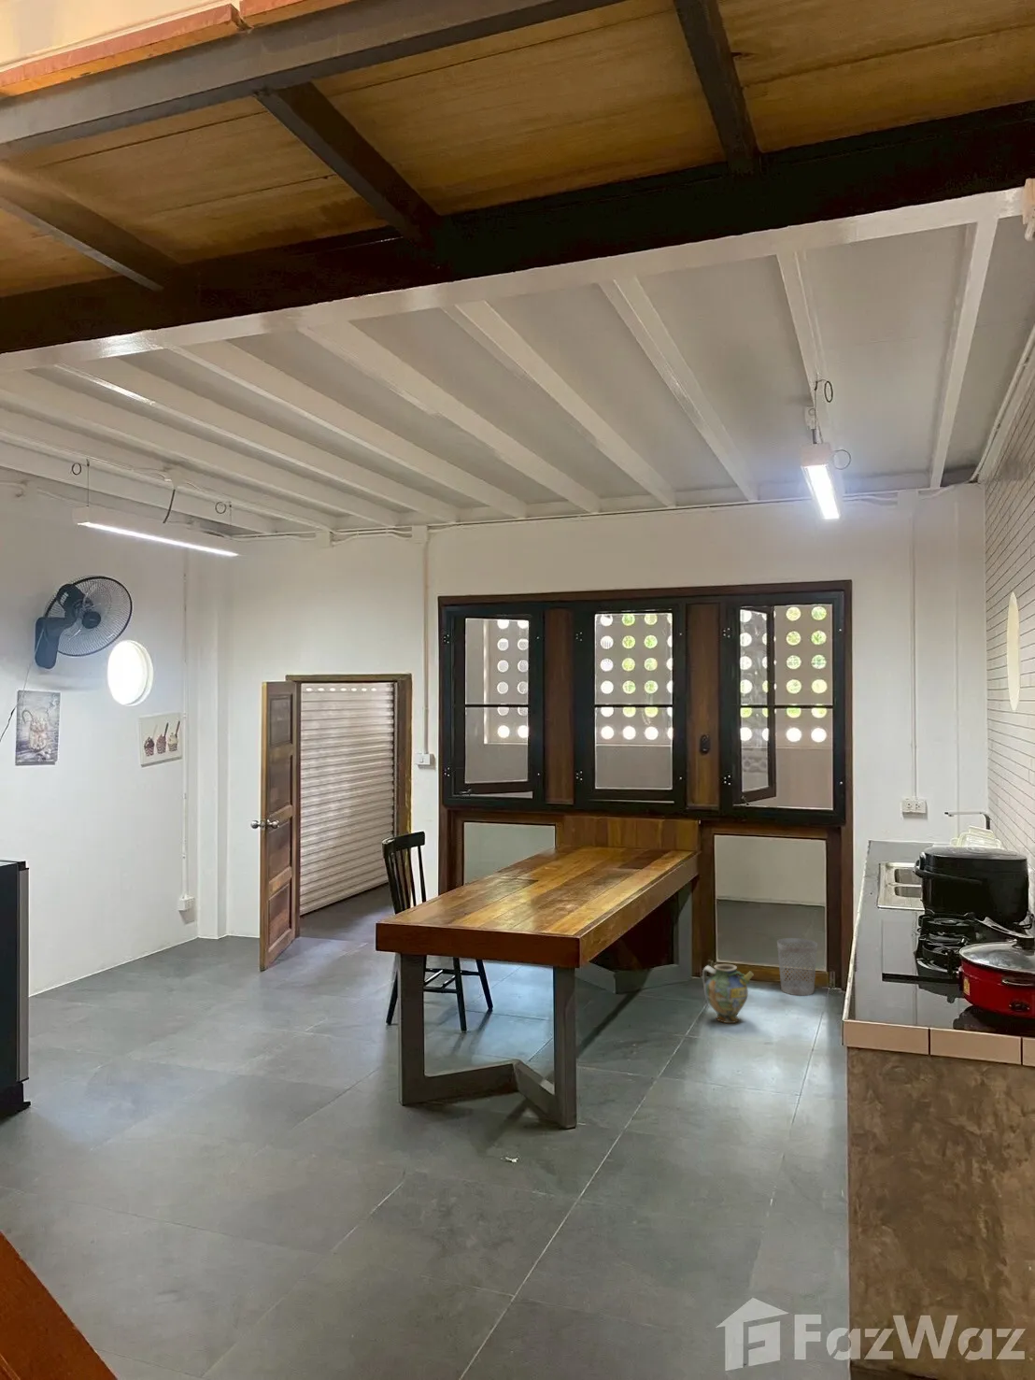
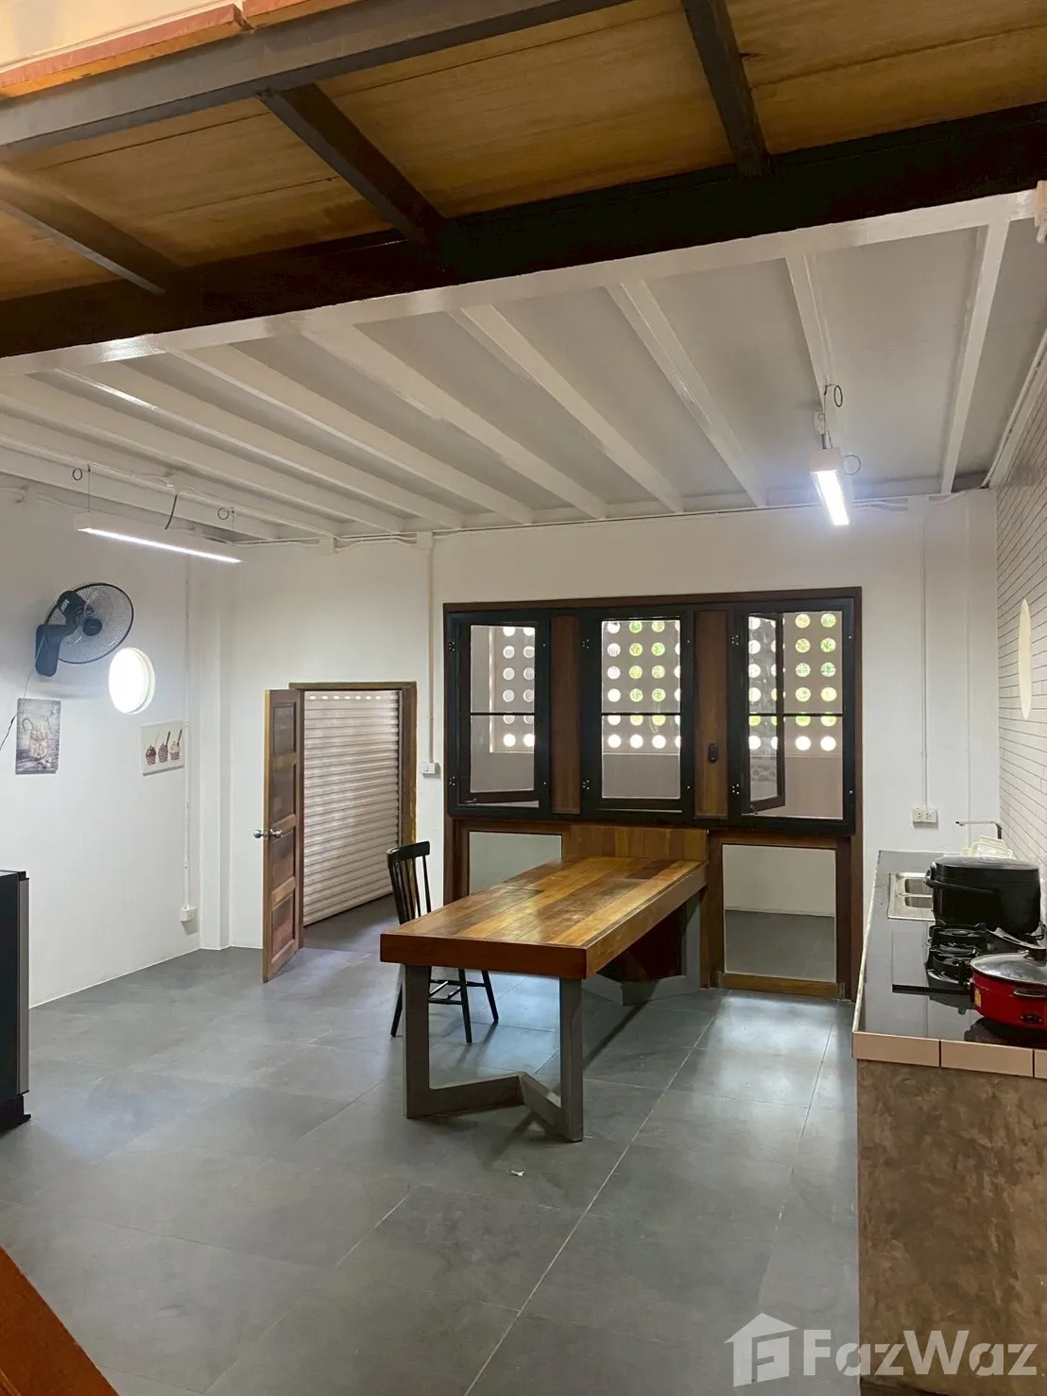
- wastebasket [776,937,819,997]
- ceramic jug [701,963,755,1024]
